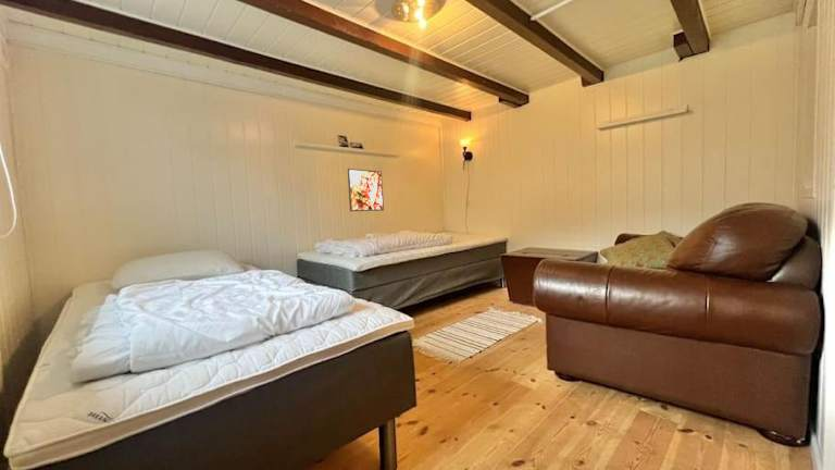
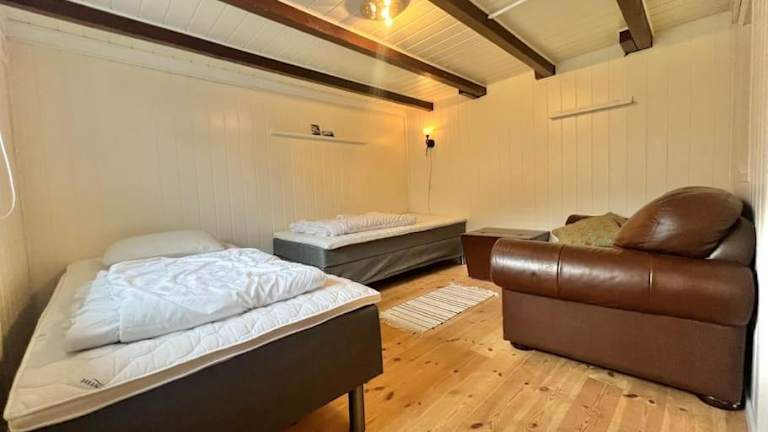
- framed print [347,168,385,212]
